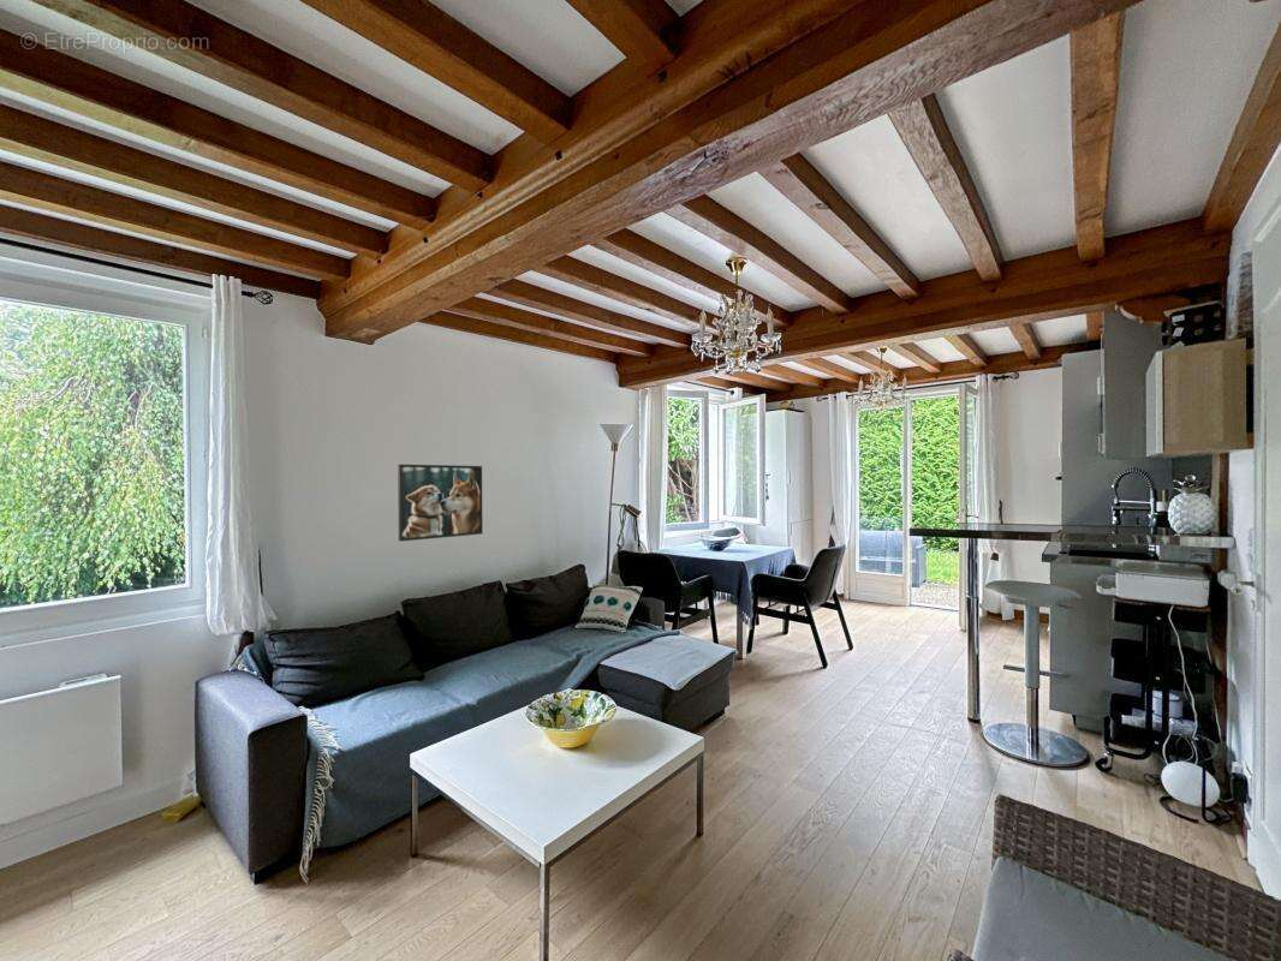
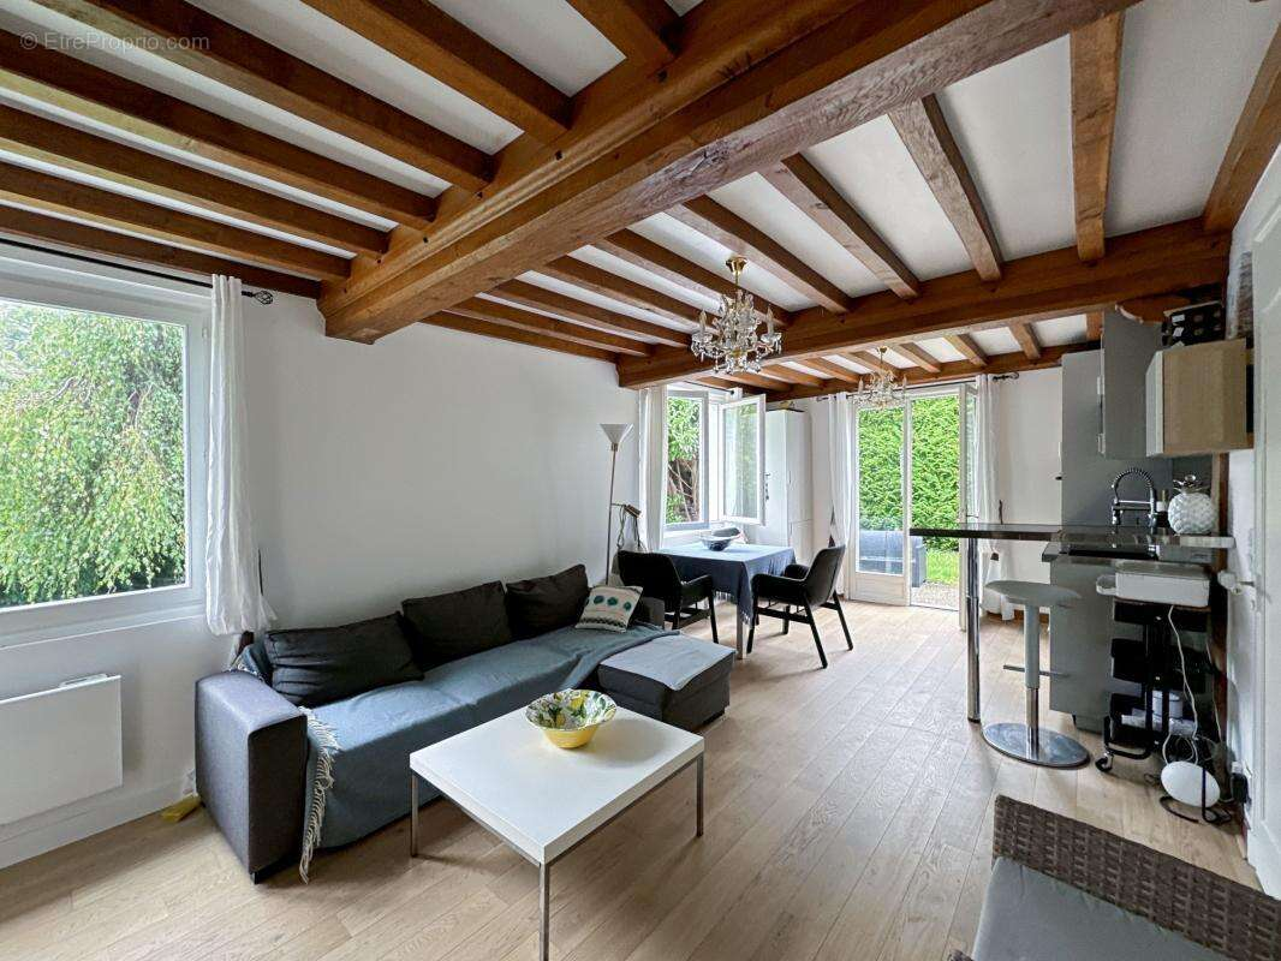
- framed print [397,464,483,543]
